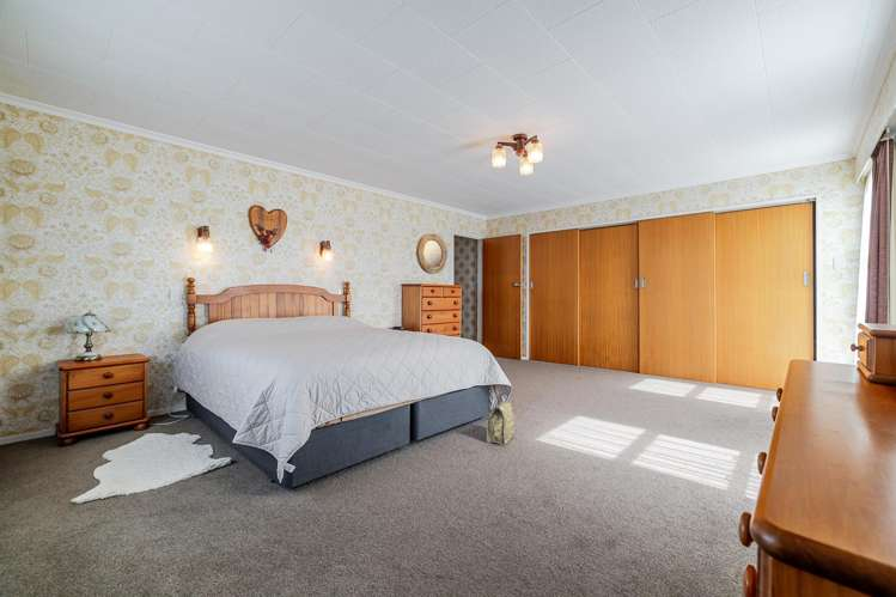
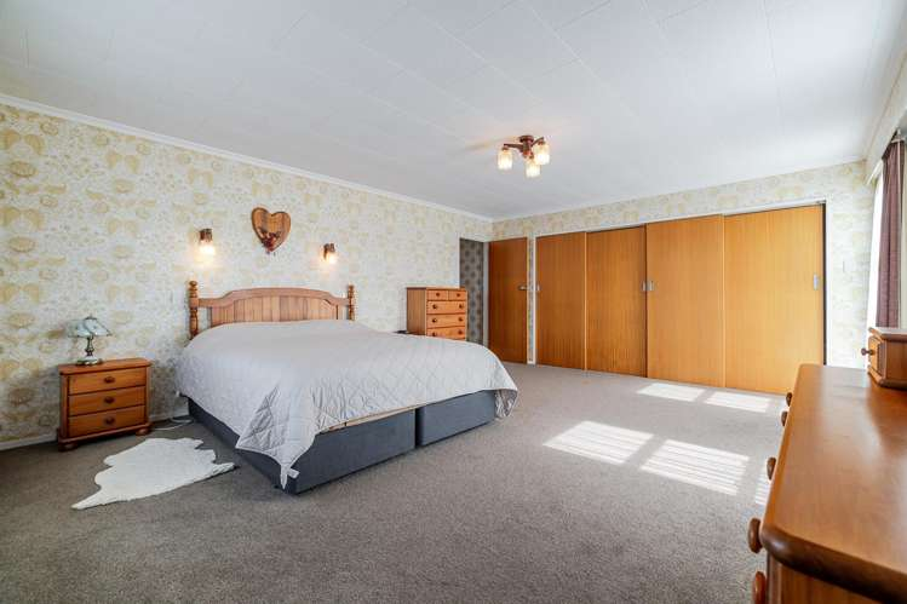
- home mirror [415,232,449,275]
- bag [486,398,516,446]
